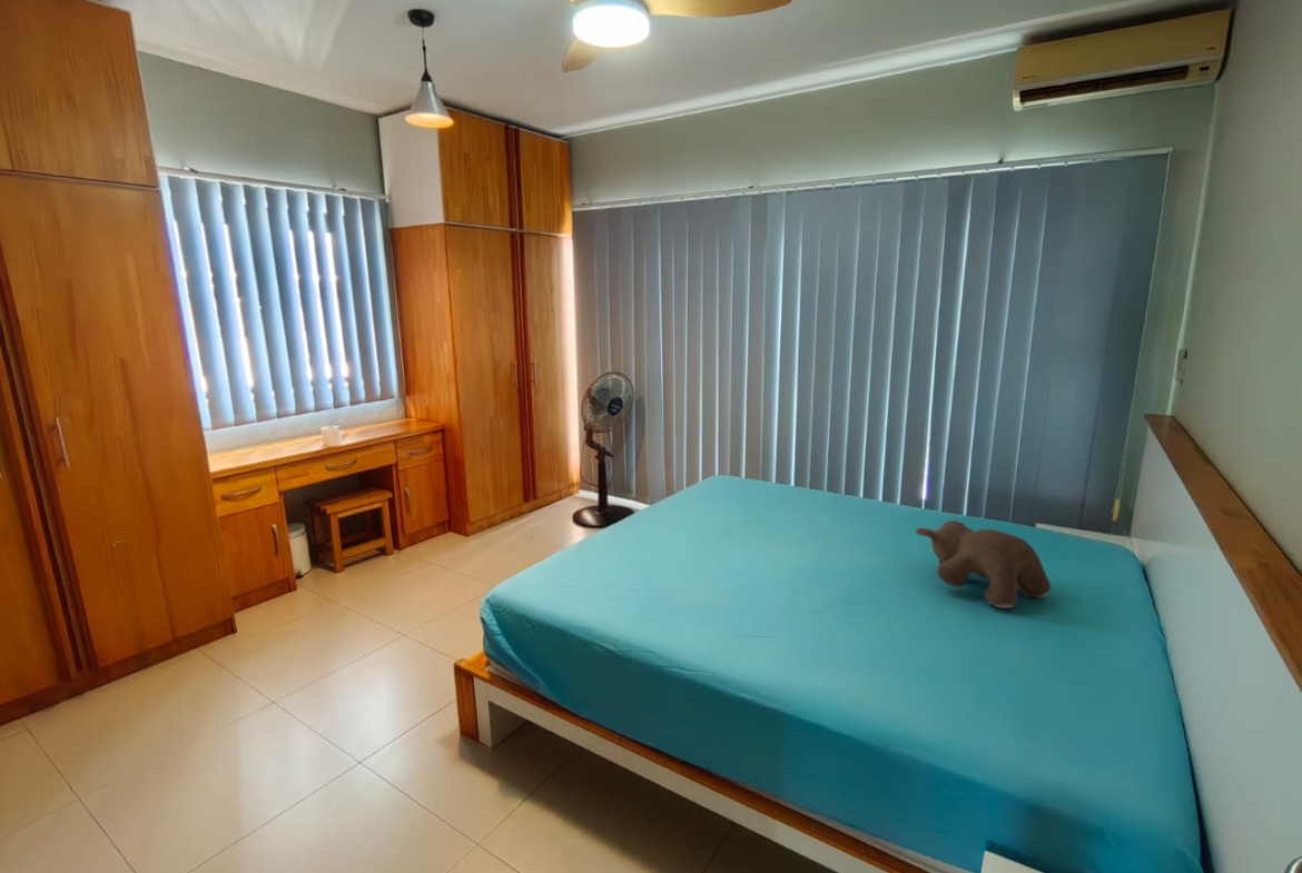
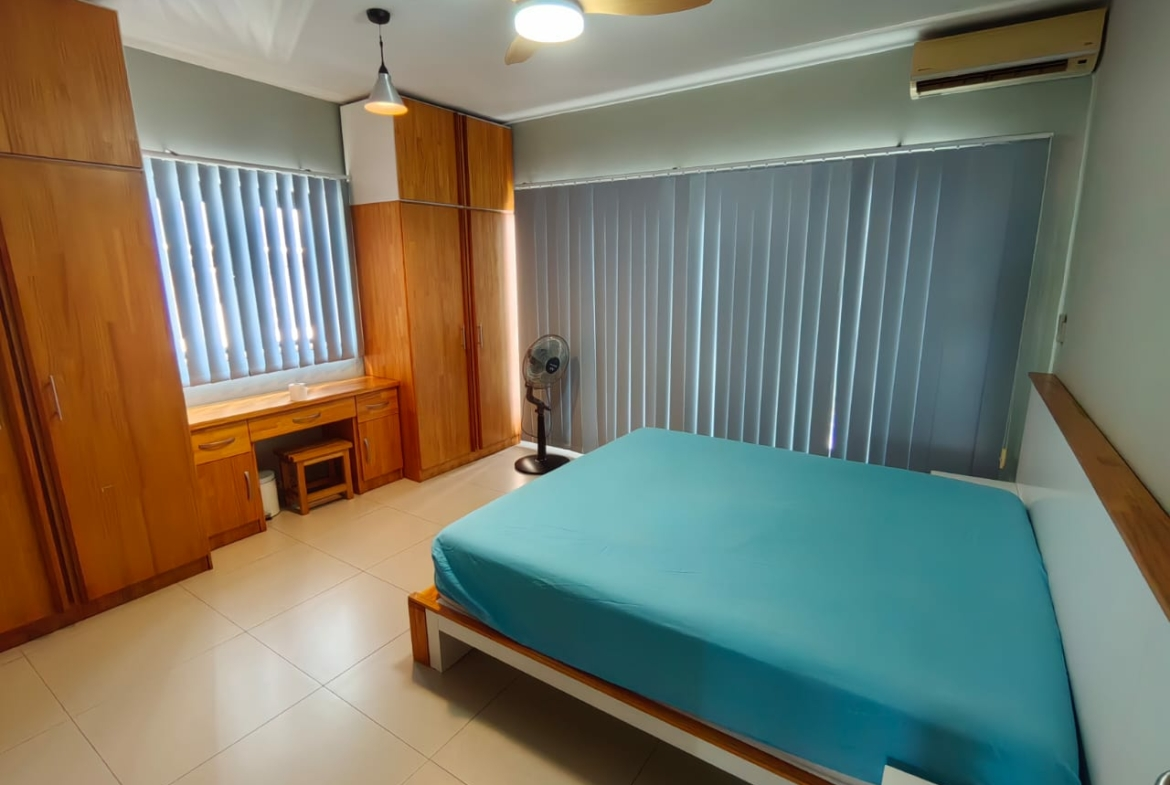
- teddy bear [915,519,1052,609]
